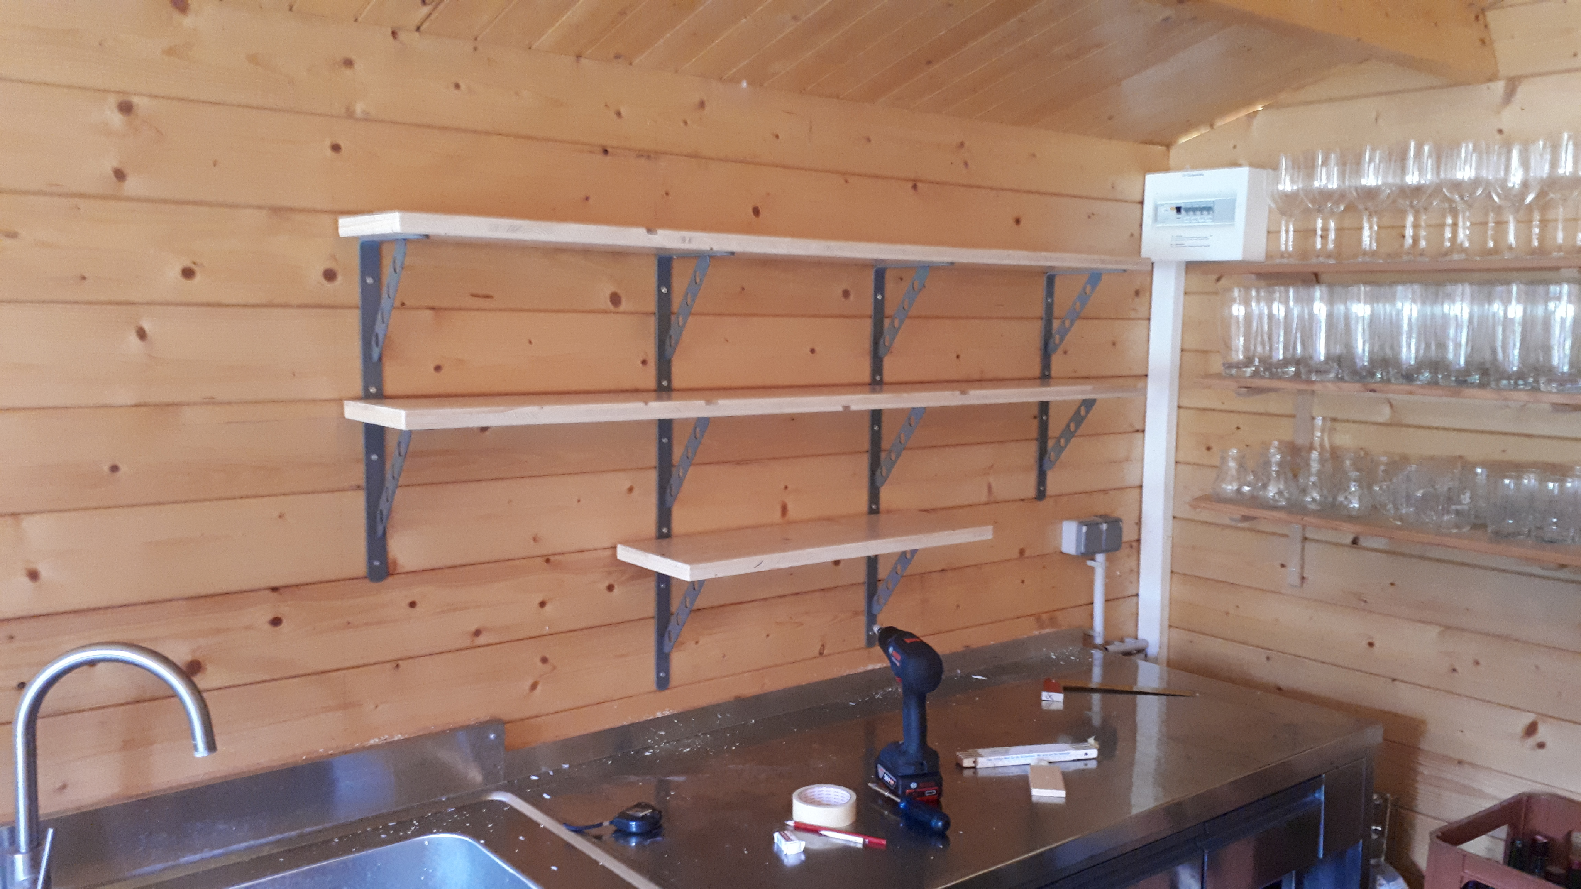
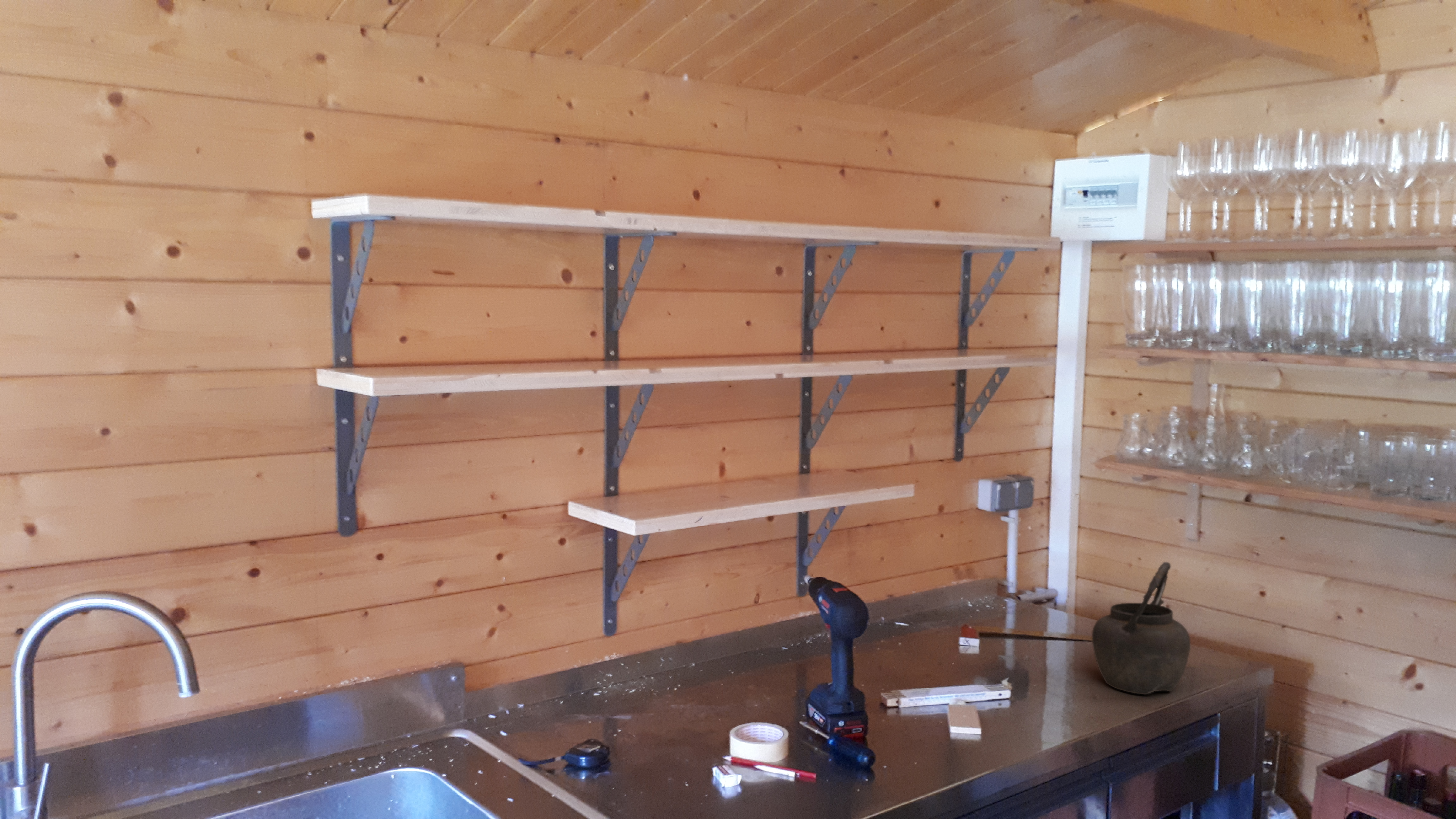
+ kettle [1092,562,1191,695]
